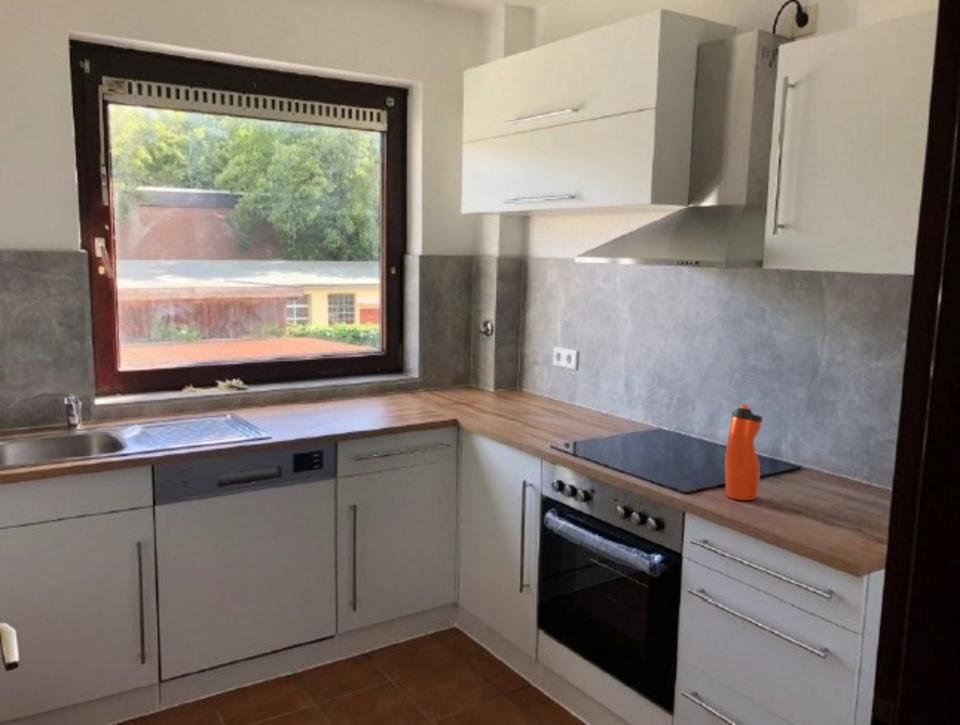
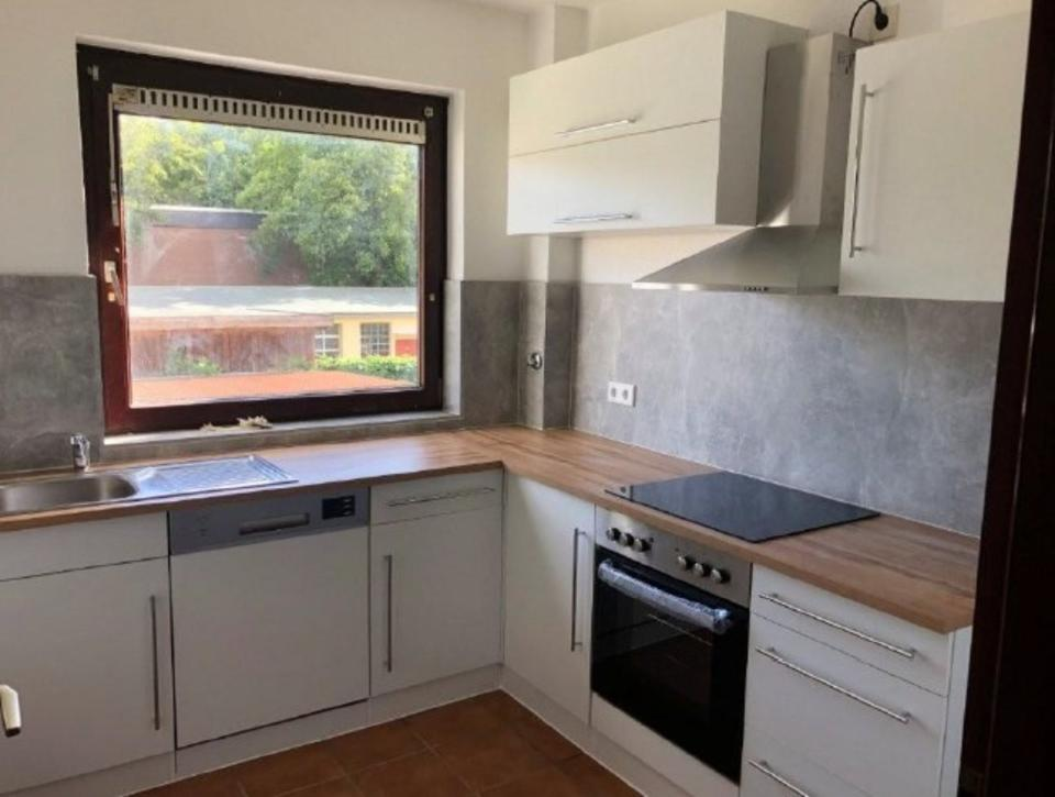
- water bottle [724,403,764,501]
